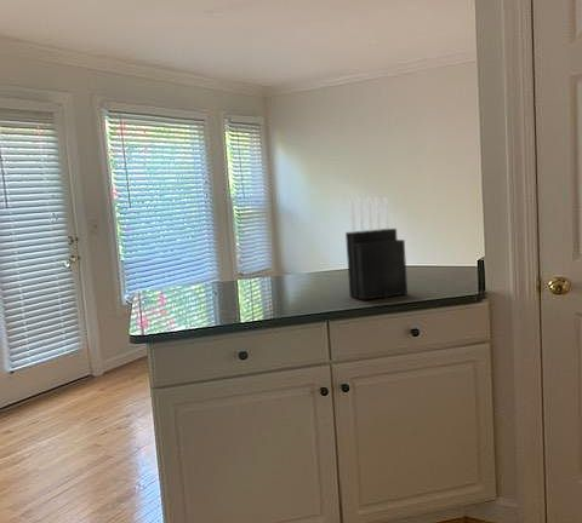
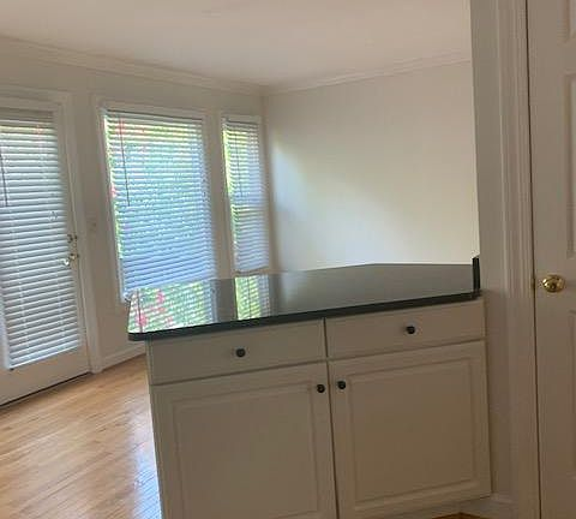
- knife block [344,195,409,301]
